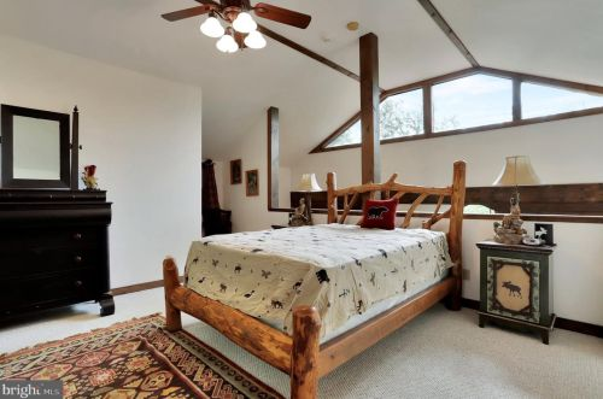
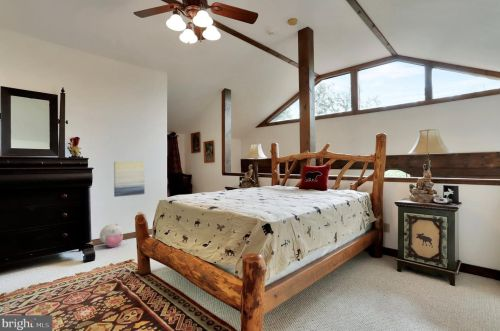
+ plush toy [99,223,124,248]
+ wall art [113,161,146,198]
